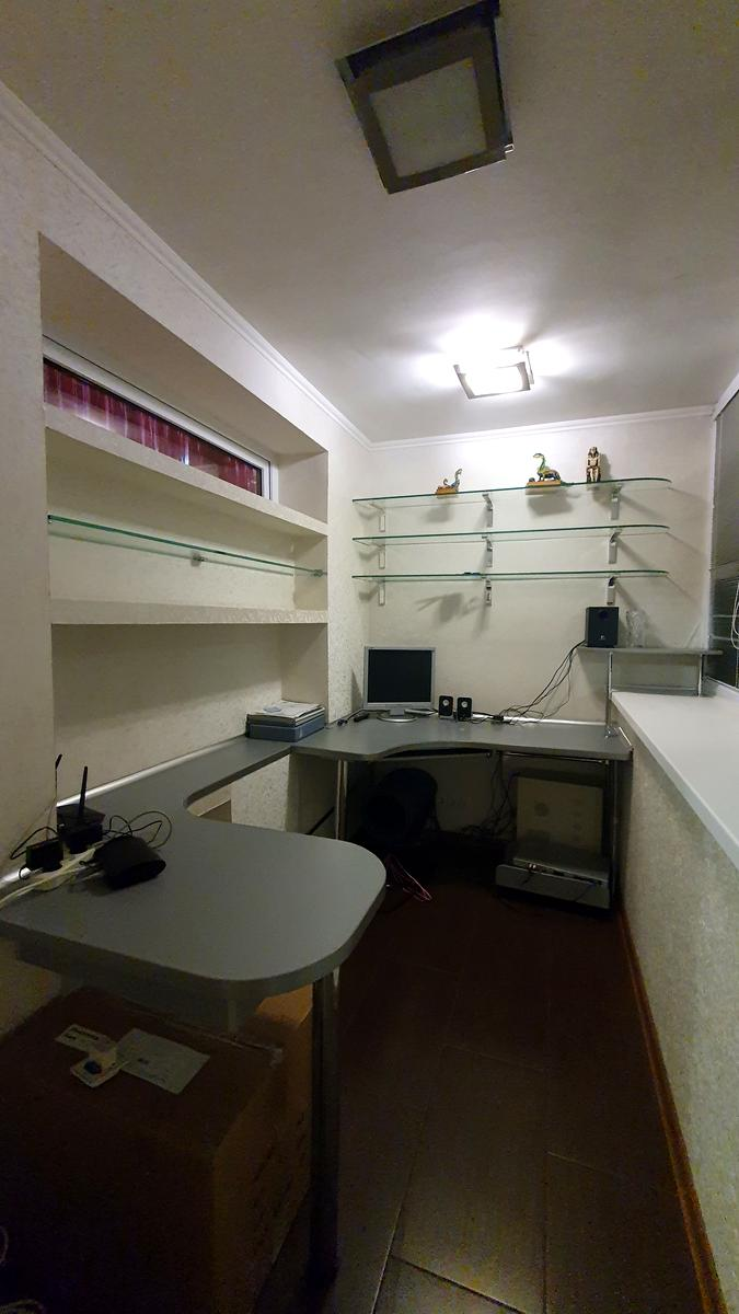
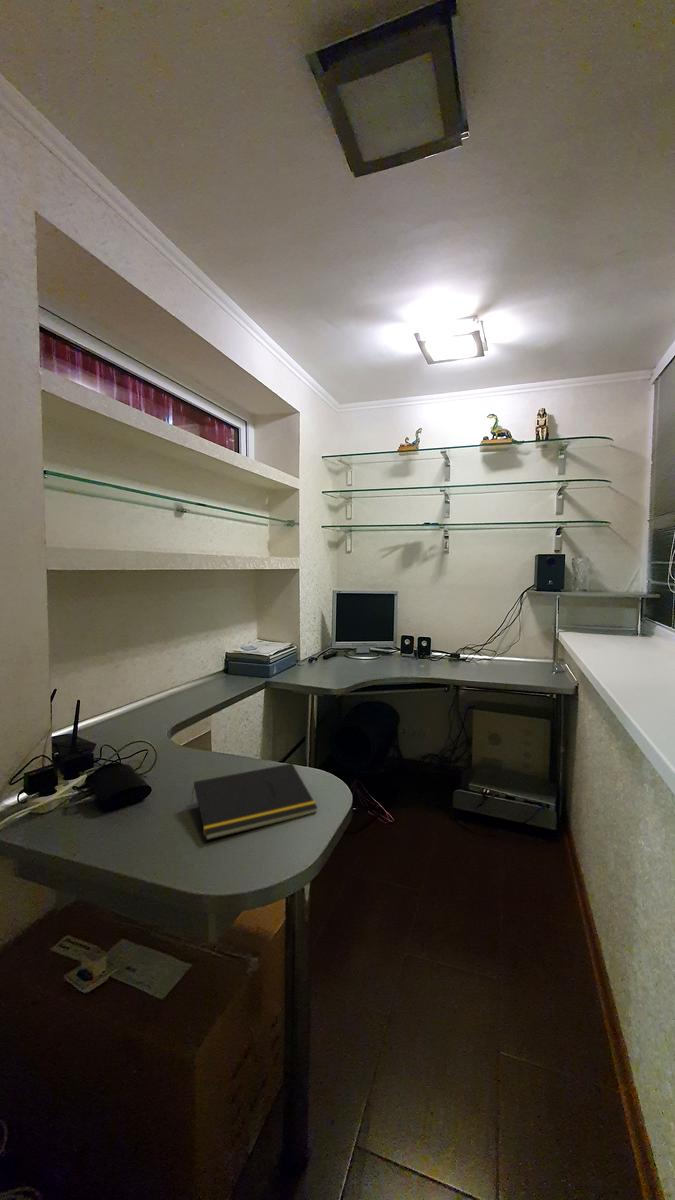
+ notepad [190,762,319,842]
